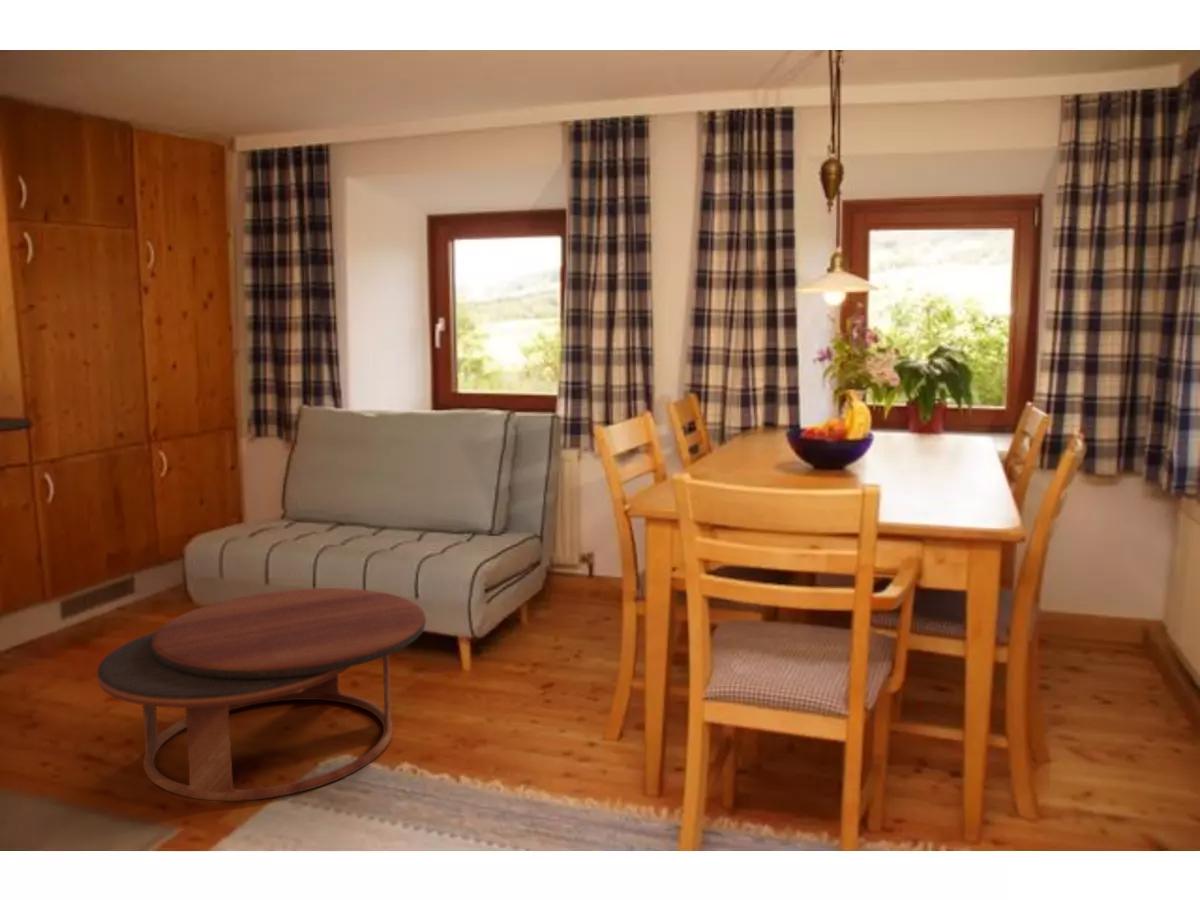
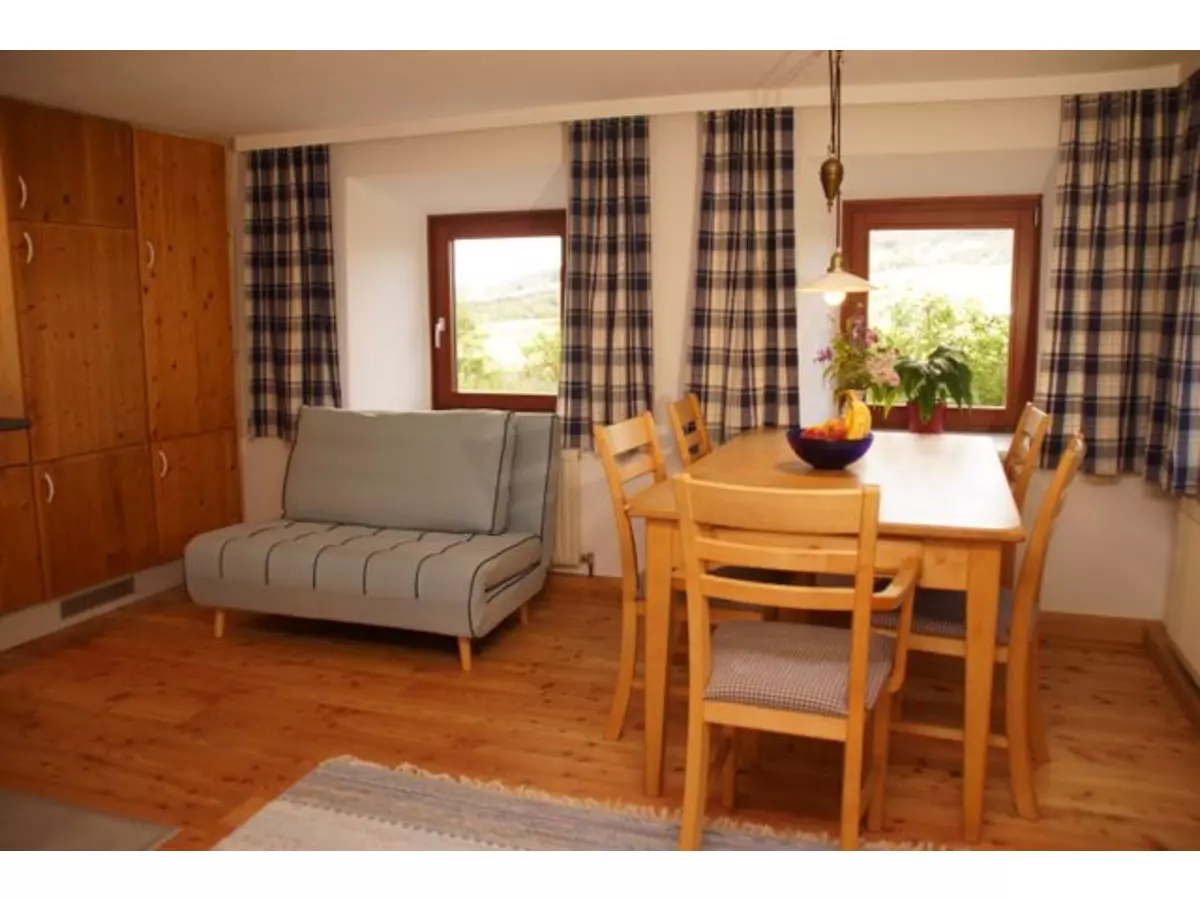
- coffee table [96,587,427,802]
